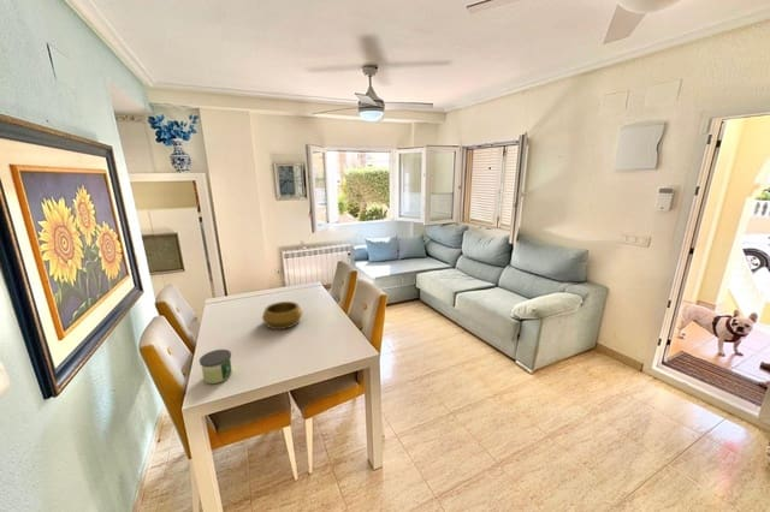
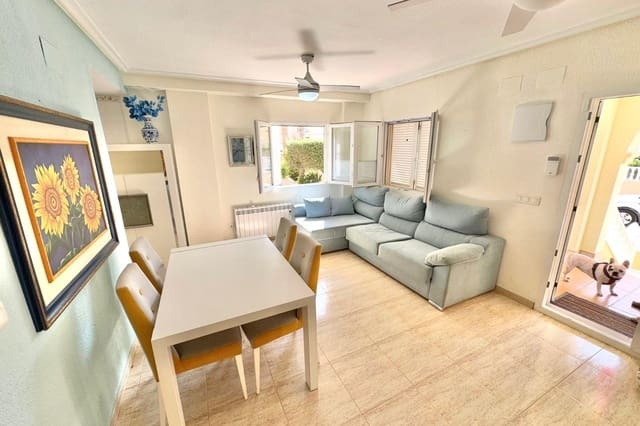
- candle [199,349,233,385]
- decorative bowl [261,300,303,331]
